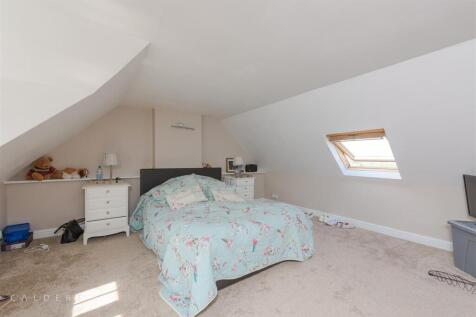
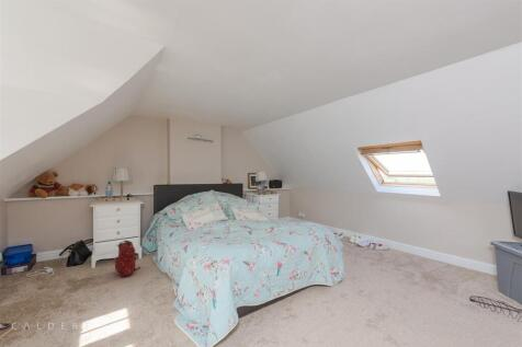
+ backpack [113,239,141,278]
